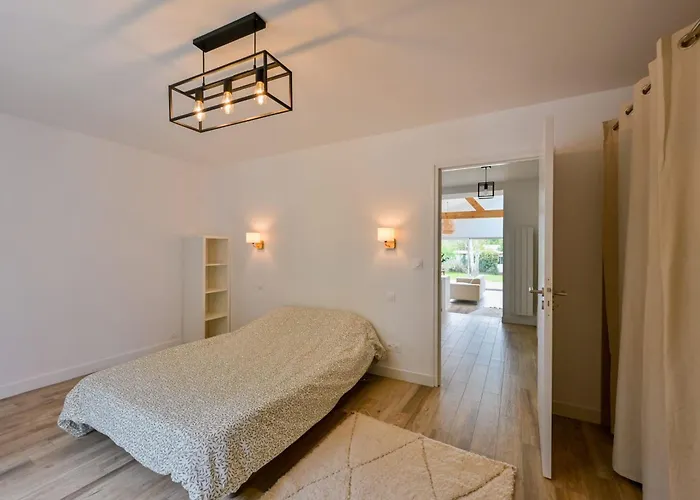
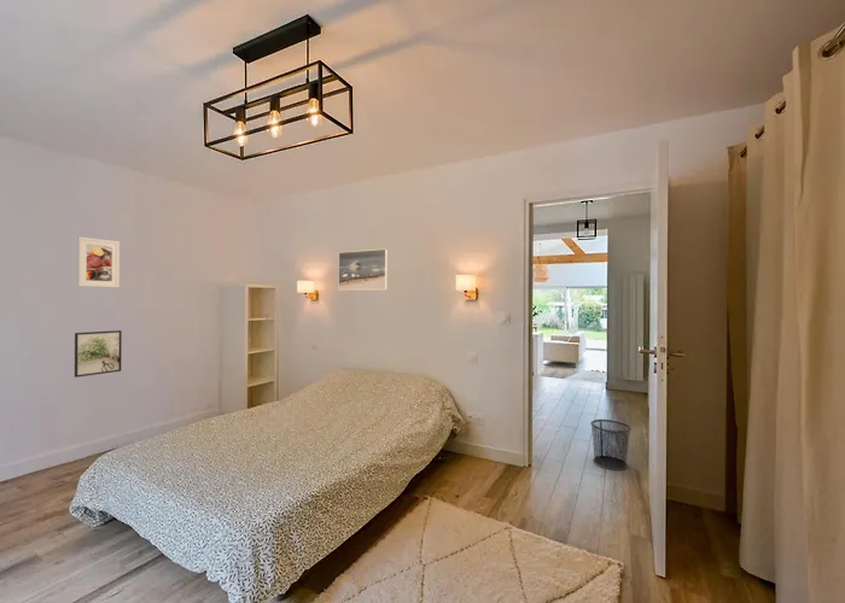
+ waste bin [589,418,633,472]
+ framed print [337,247,389,292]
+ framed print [76,235,121,288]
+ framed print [74,329,123,379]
